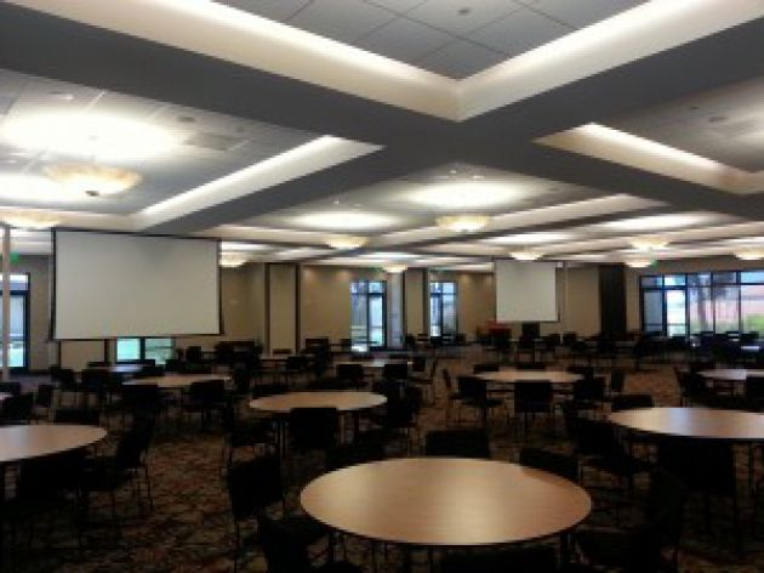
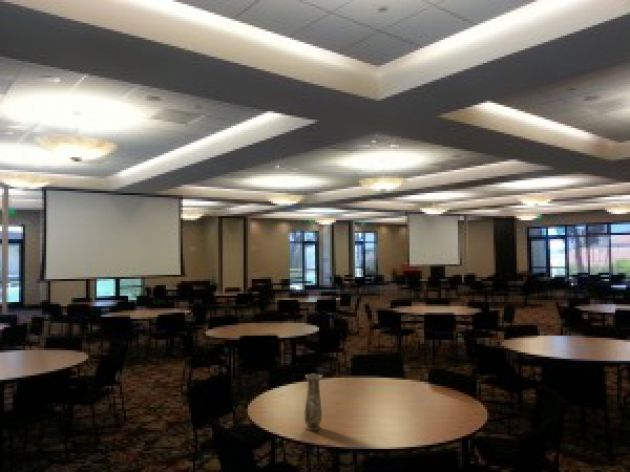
+ vase [303,373,323,431]
